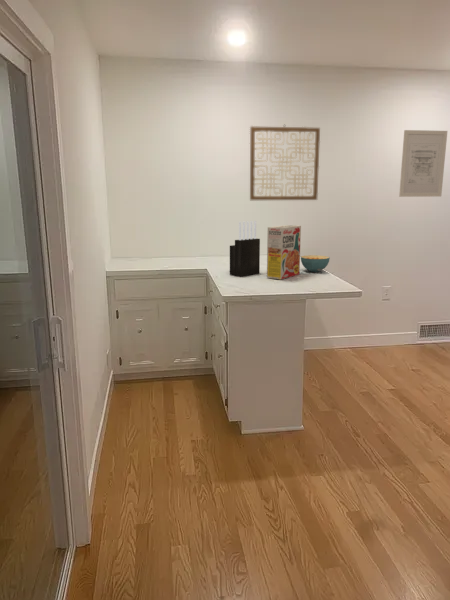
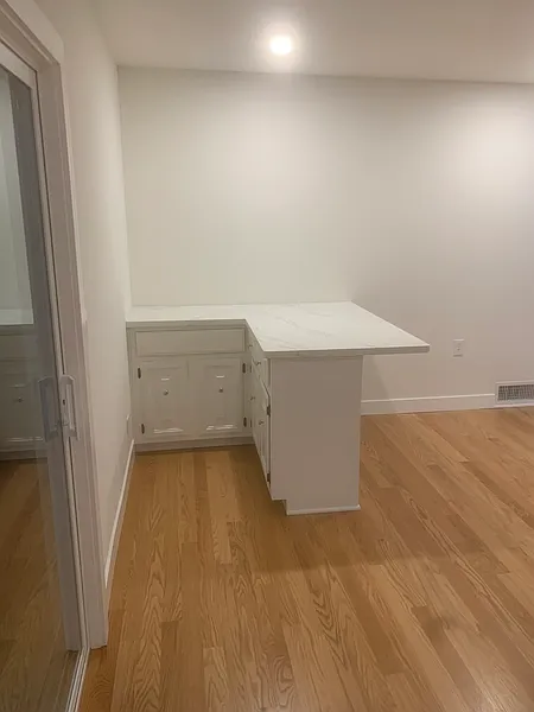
- wall art [249,124,321,201]
- wall art [398,129,448,198]
- cereal box [266,224,302,280]
- cereal bowl [300,254,331,273]
- knife block [229,220,261,277]
